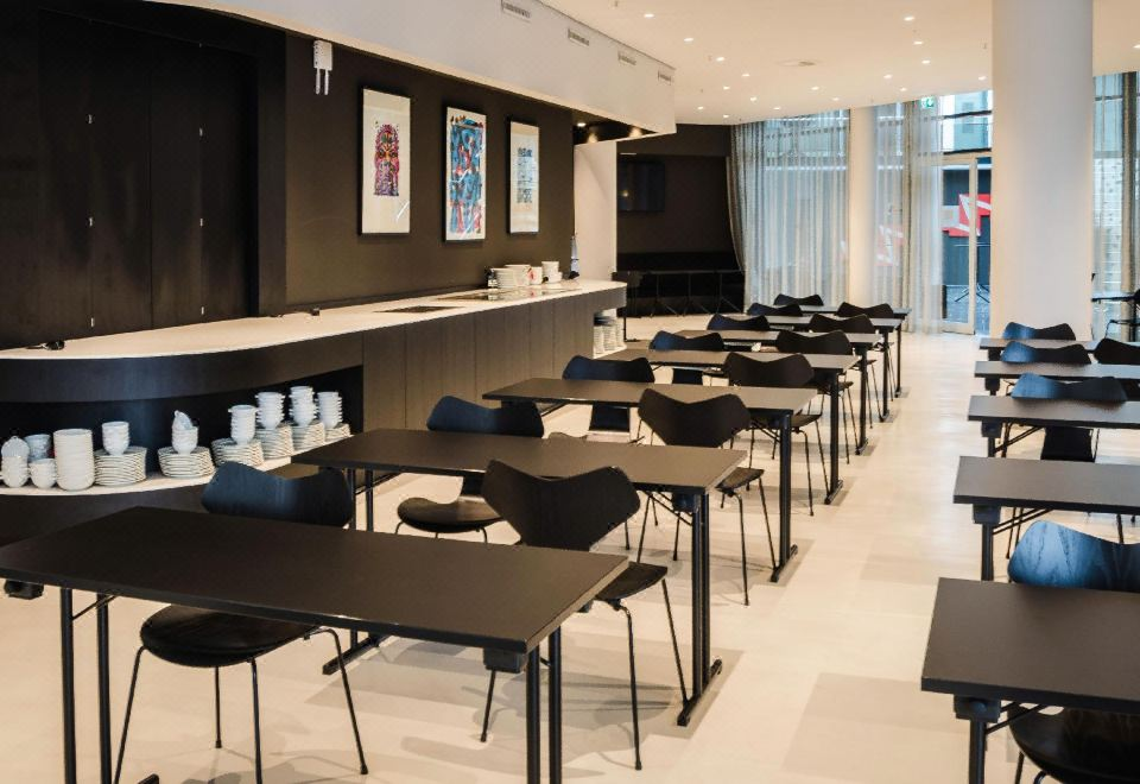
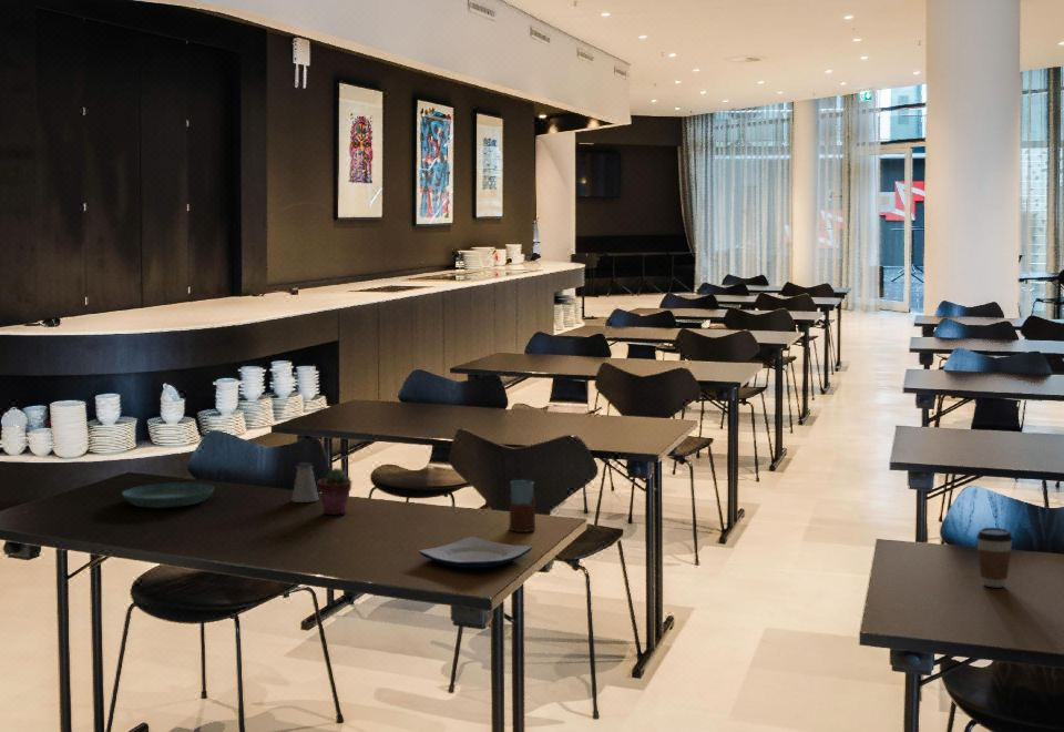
+ saltshaker [290,461,319,504]
+ potted succulent [316,467,354,516]
+ saucer [121,482,215,509]
+ plate [418,536,533,569]
+ drinking glass [508,479,536,533]
+ coffee cup [975,527,1014,588]
